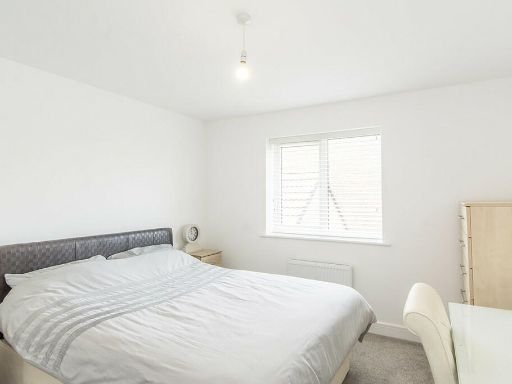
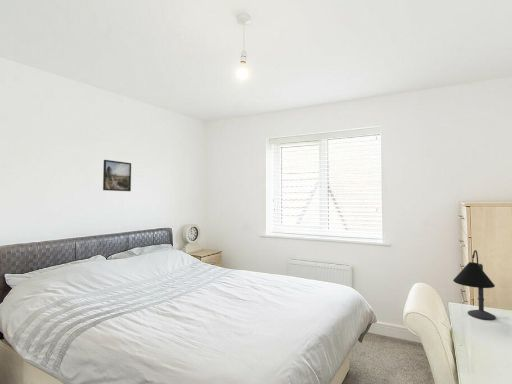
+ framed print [102,159,132,192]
+ desk lamp [452,249,496,321]
